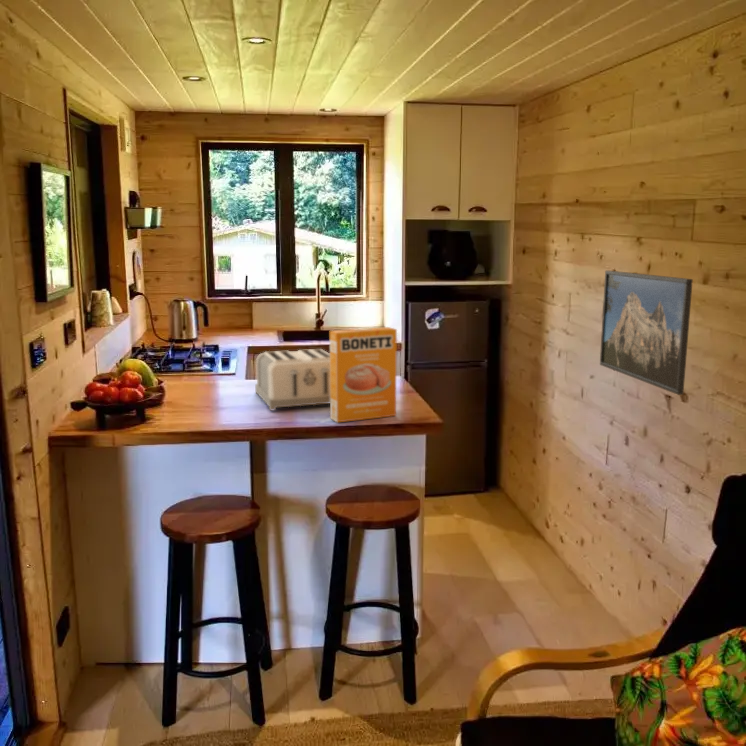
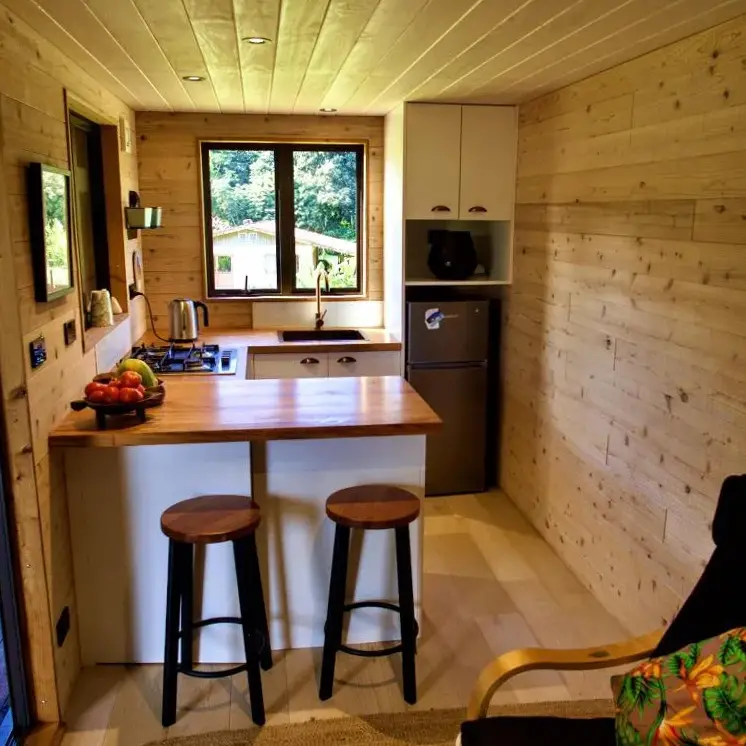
- cereal box [329,326,398,424]
- toaster [254,348,330,411]
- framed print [599,270,694,396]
